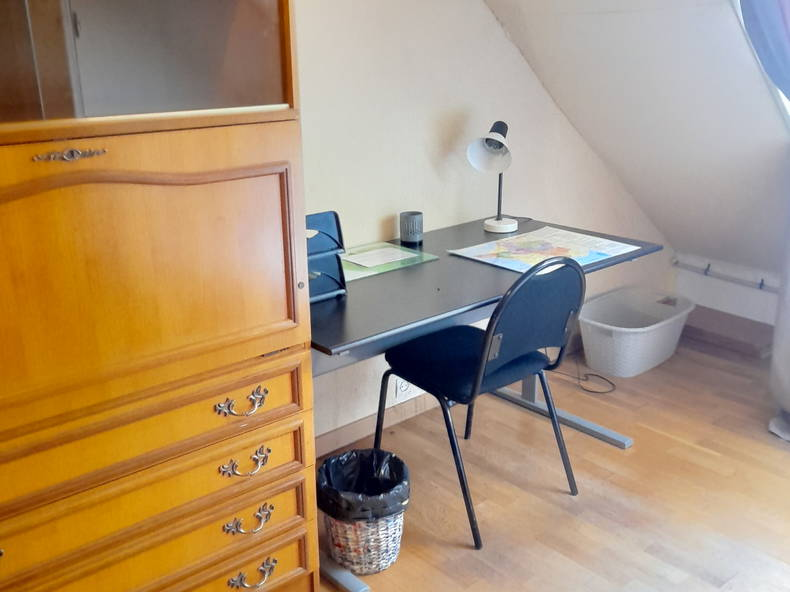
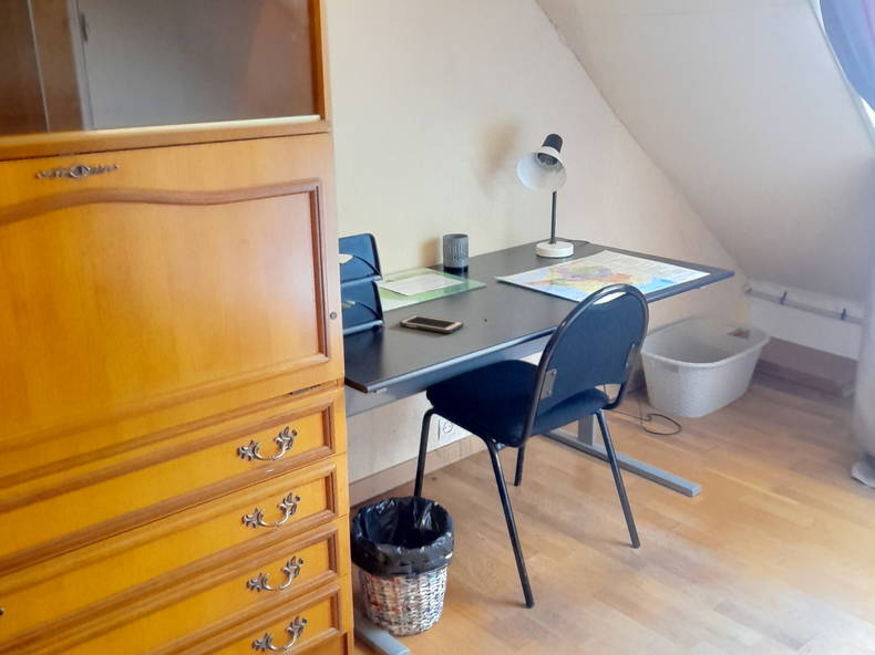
+ cell phone [399,314,464,334]
